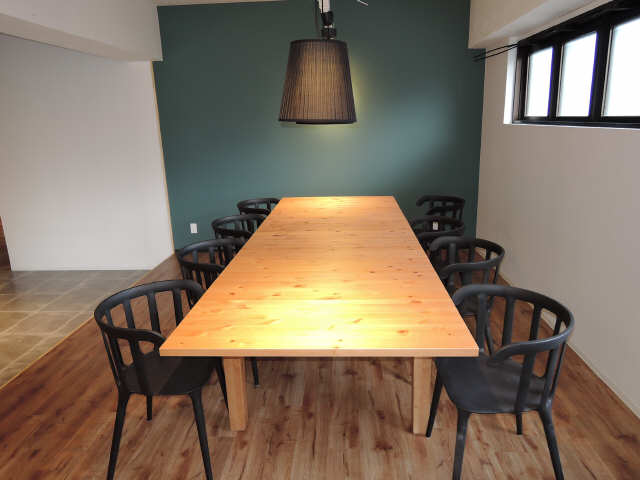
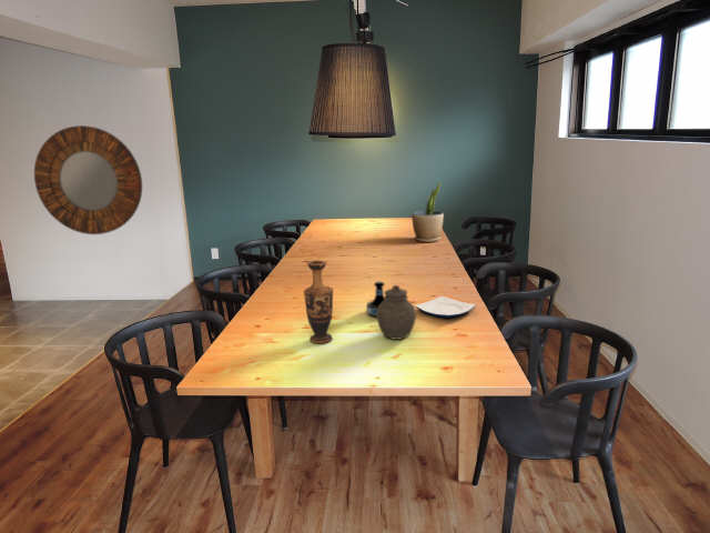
+ potted plant [410,181,445,243]
+ jar [376,284,417,341]
+ plate [414,295,477,319]
+ home mirror [33,124,143,235]
+ tequila bottle [365,280,386,319]
+ vase [303,260,334,344]
